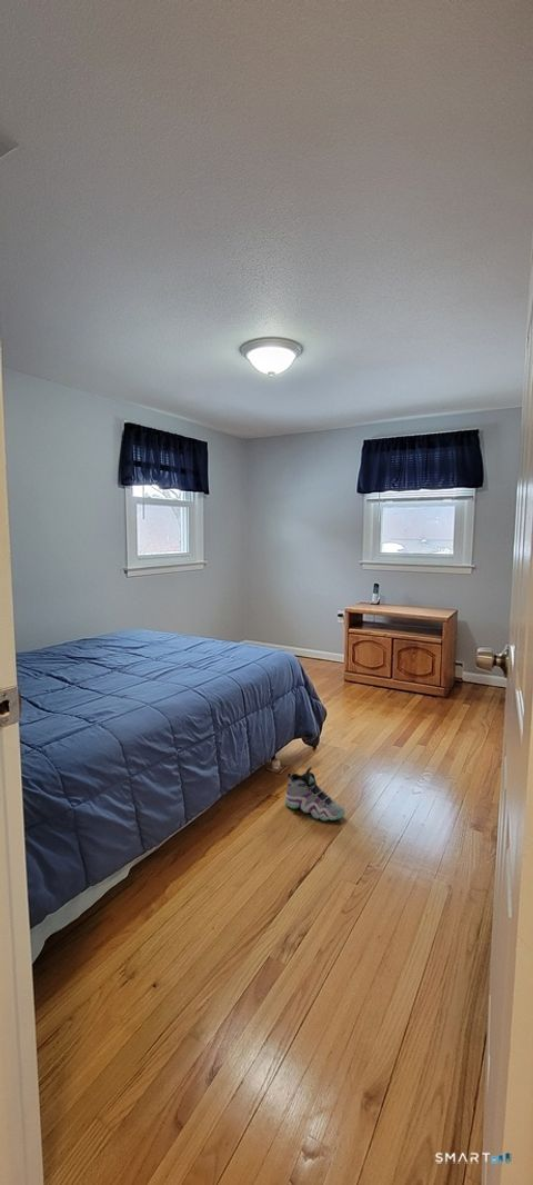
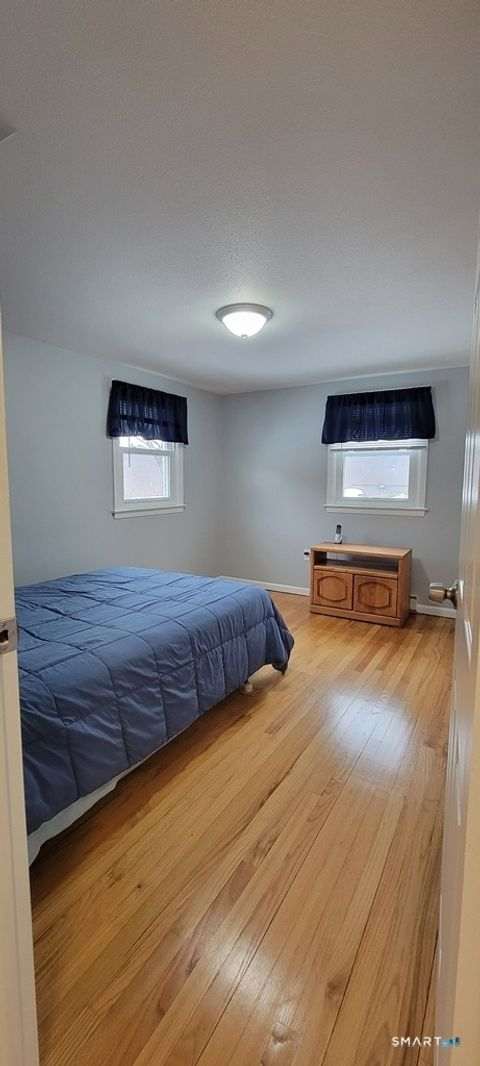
- sneaker [284,766,346,821]
